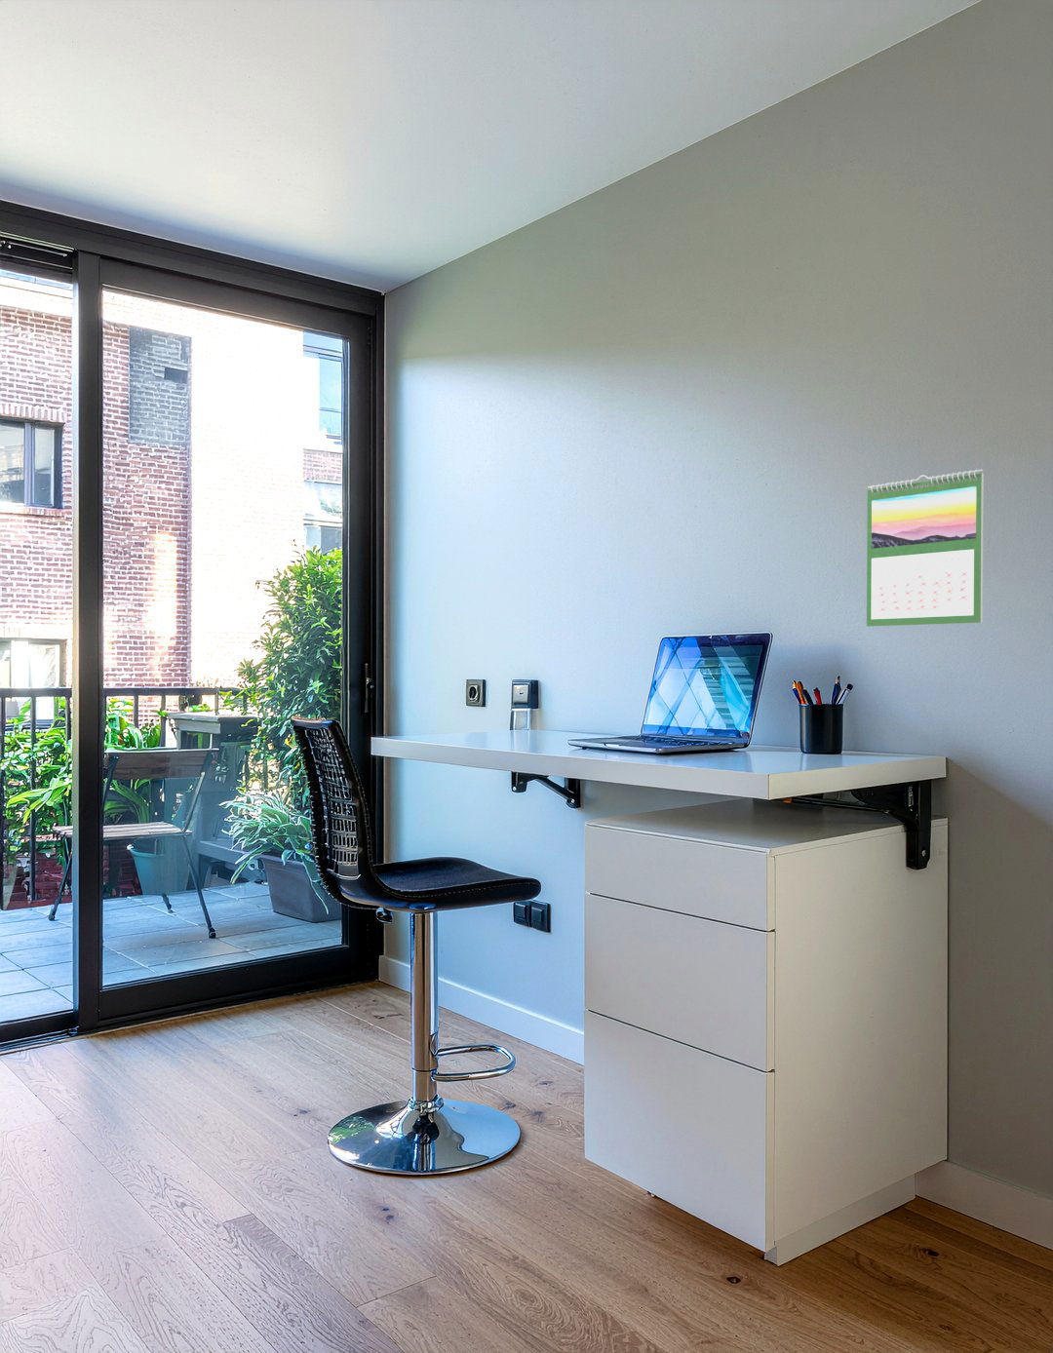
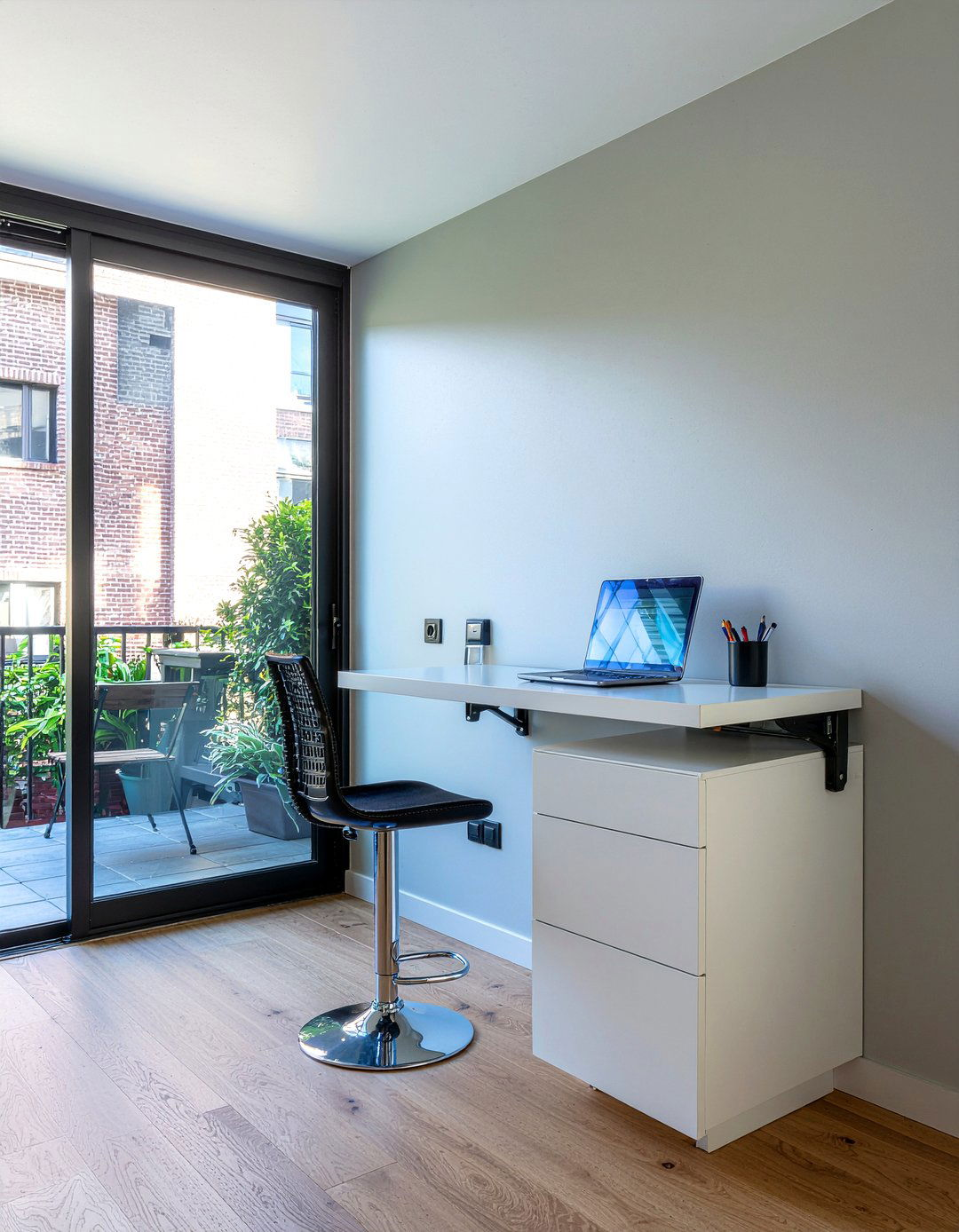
- calendar [866,469,985,628]
